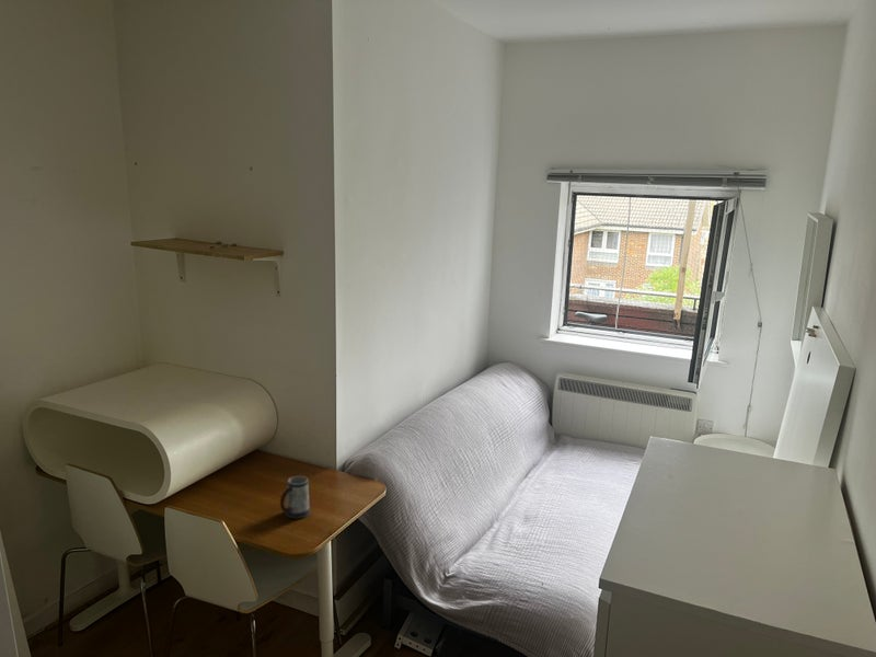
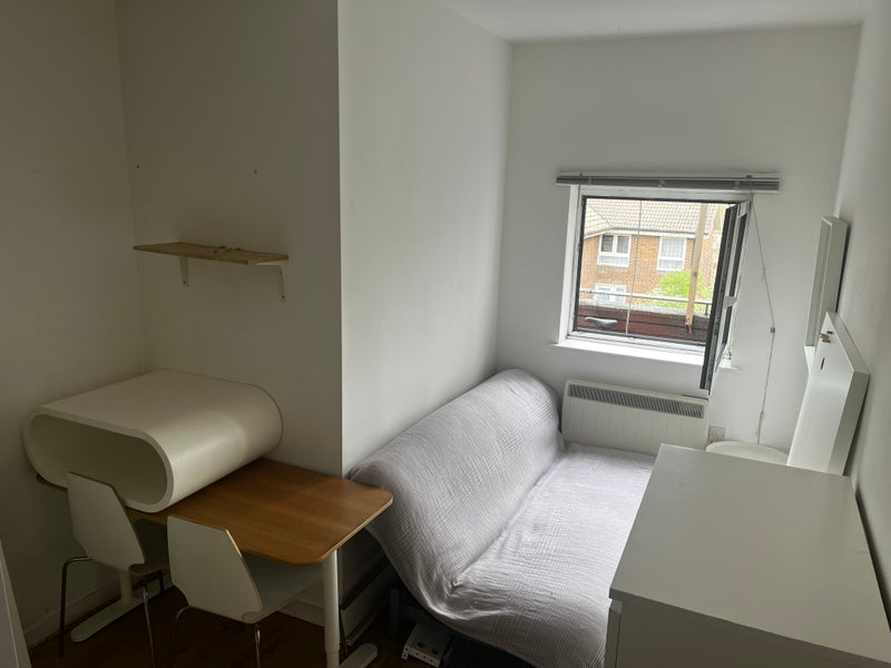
- mug [279,475,311,519]
